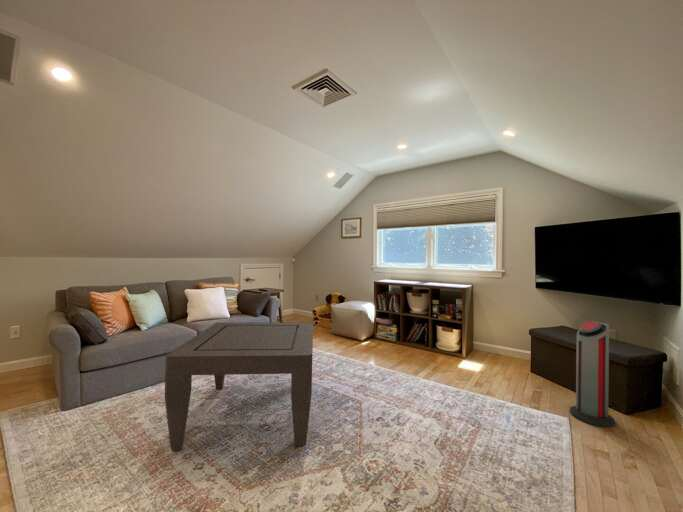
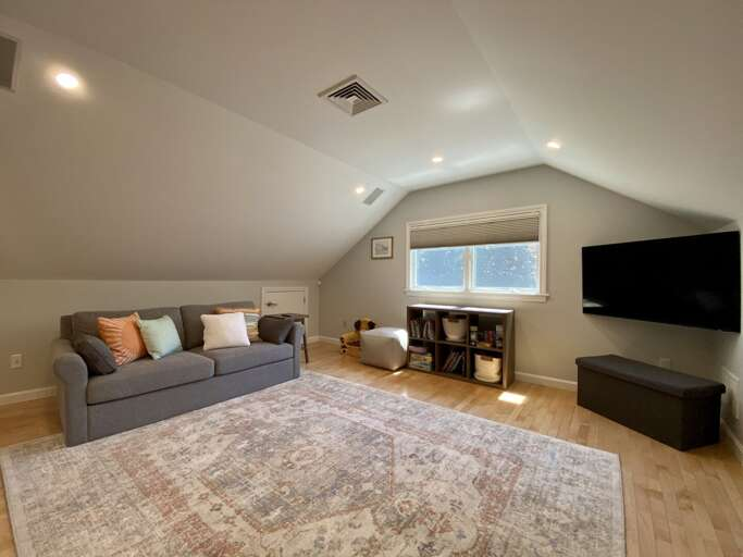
- air purifier [569,320,616,428]
- coffee table [164,322,314,452]
